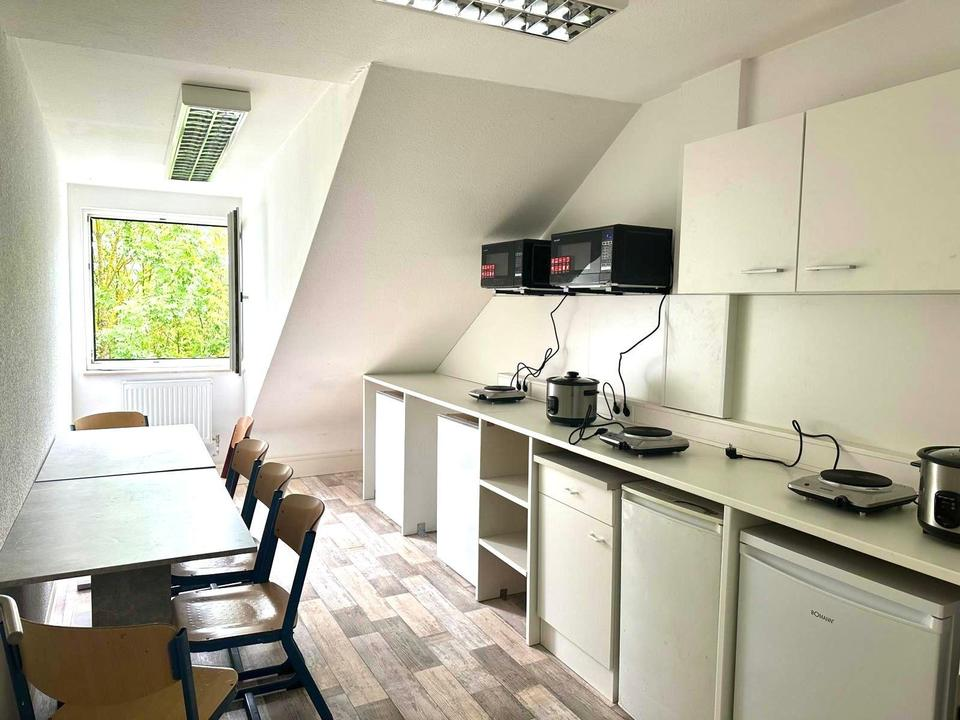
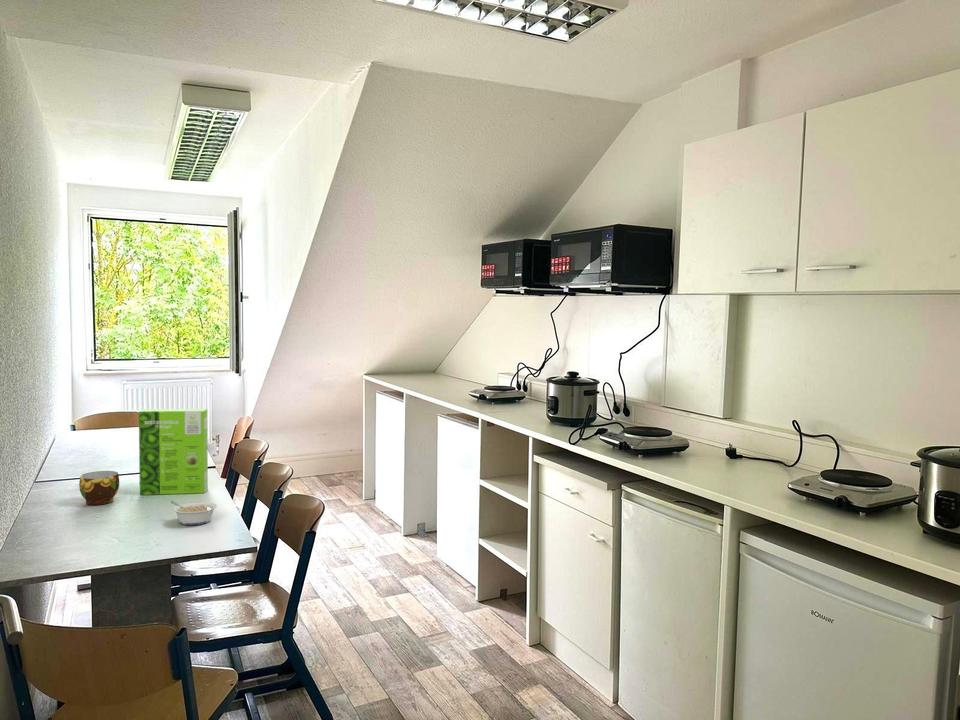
+ cup [78,470,120,506]
+ cake mix box [138,408,209,496]
+ legume [169,500,218,526]
